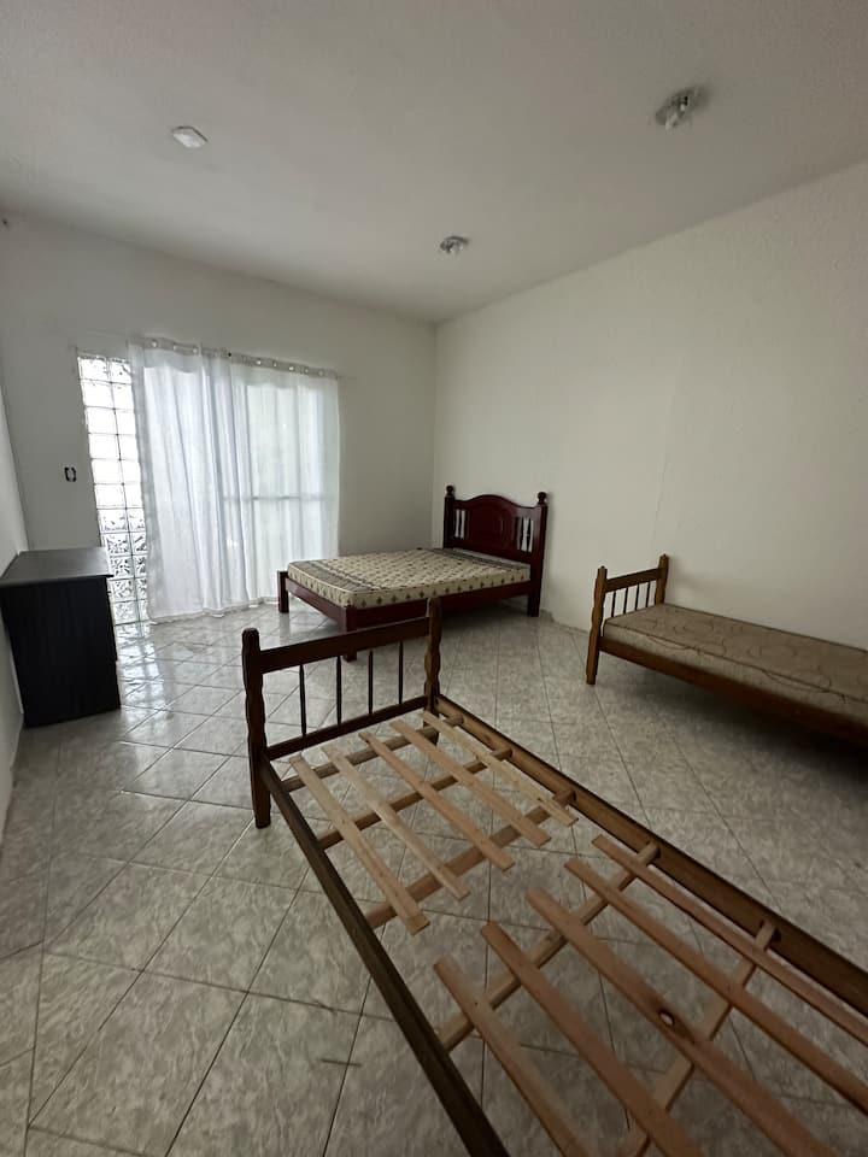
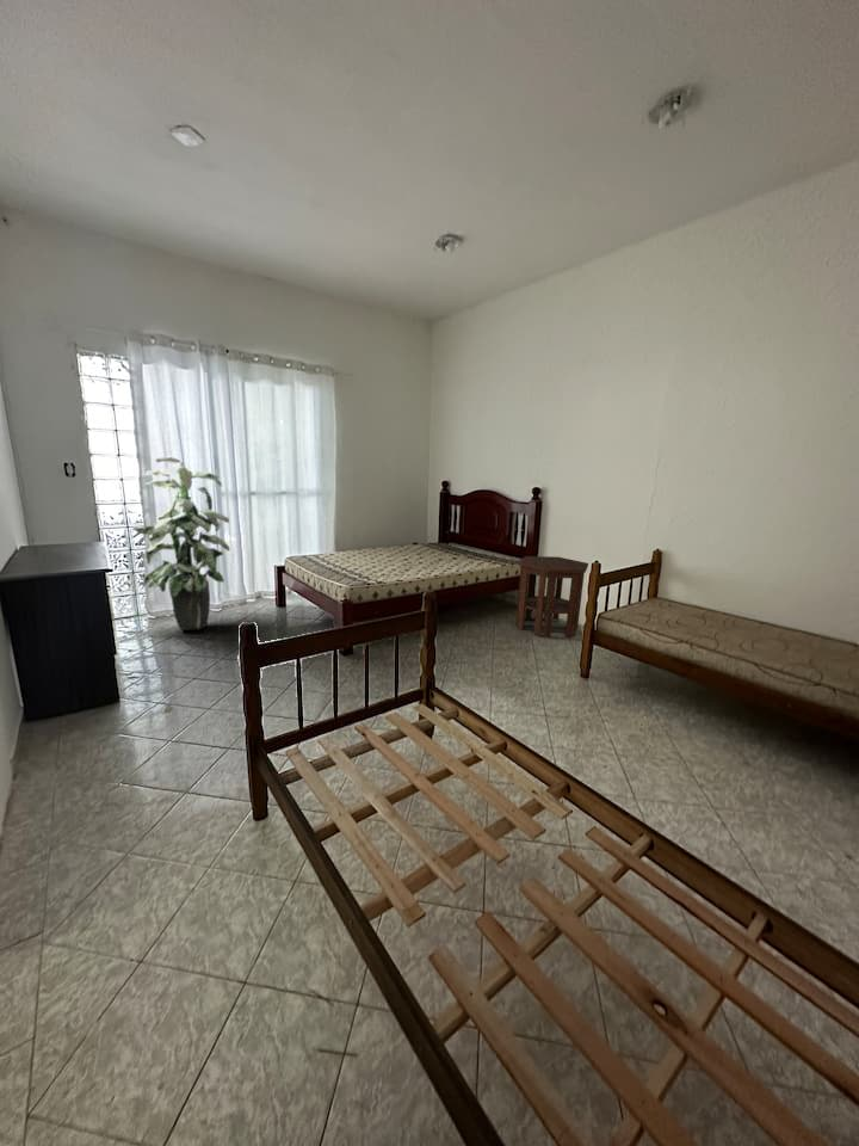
+ indoor plant [130,456,231,631]
+ side table [514,555,589,639]
